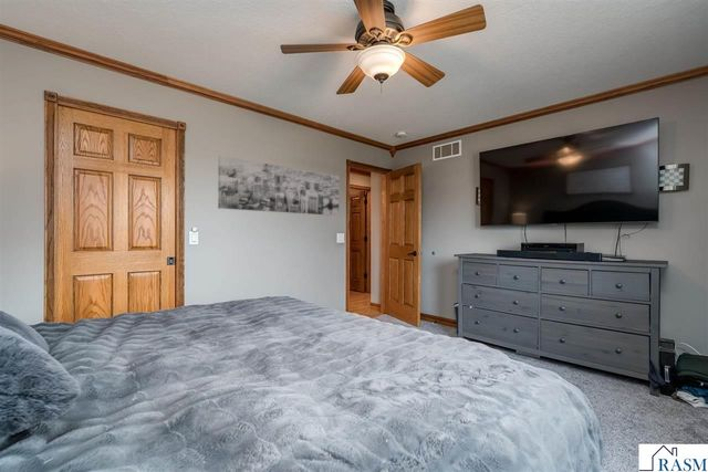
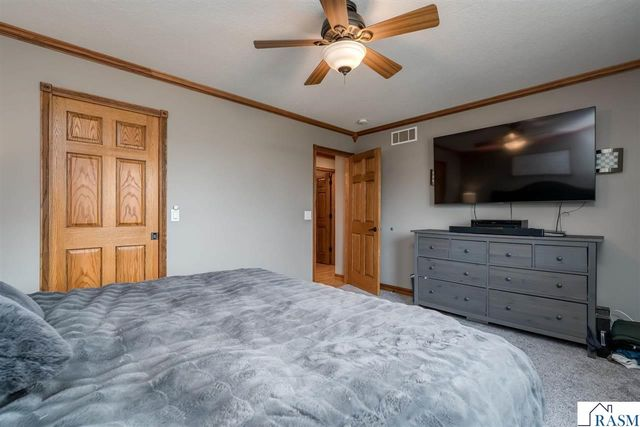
- wall art [217,155,340,217]
